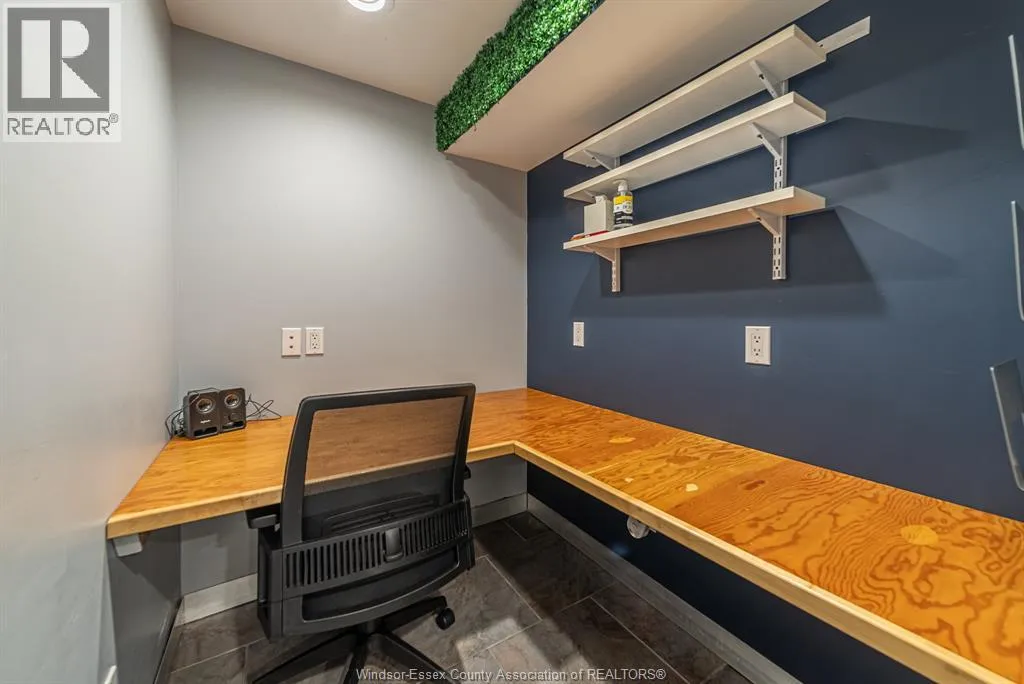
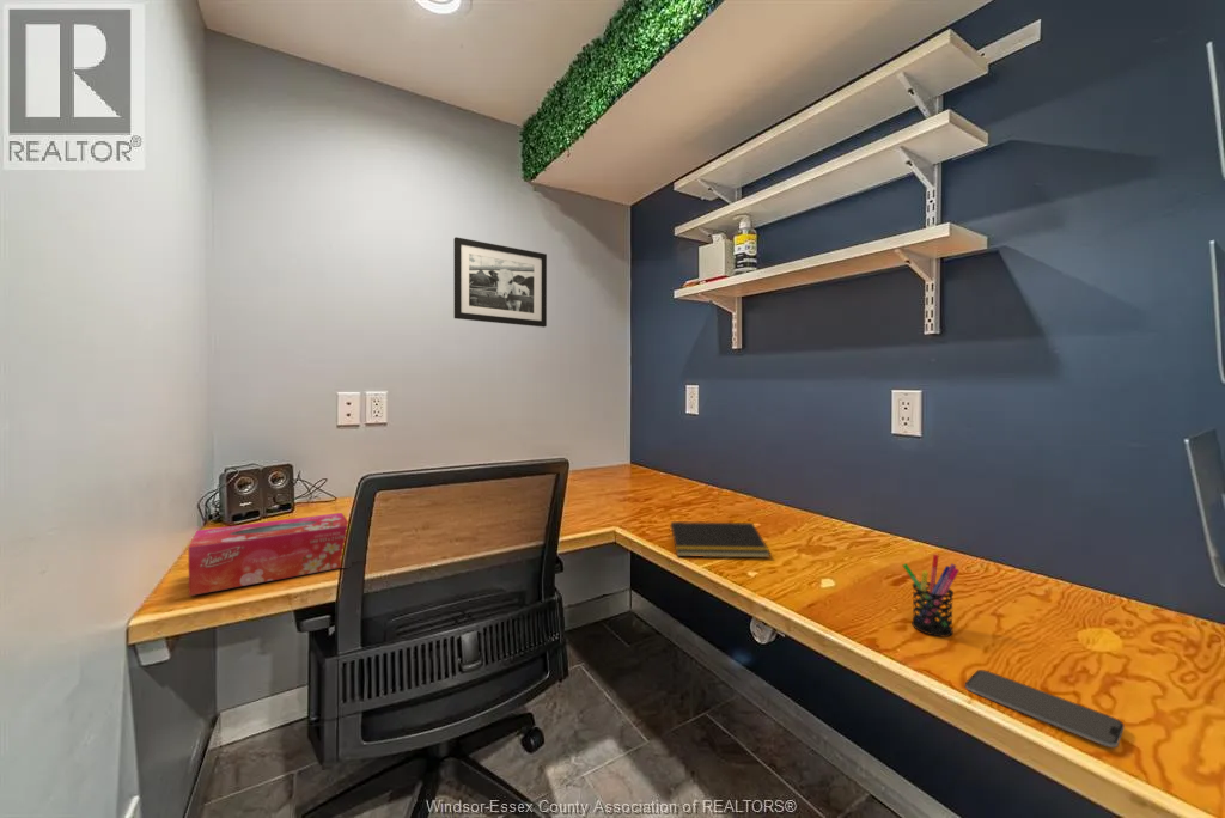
+ notepad [668,520,772,558]
+ tissue box [188,512,349,597]
+ smartphone [964,669,1126,749]
+ pen holder [902,554,961,637]
+ picture frame [453,236,548,329]
